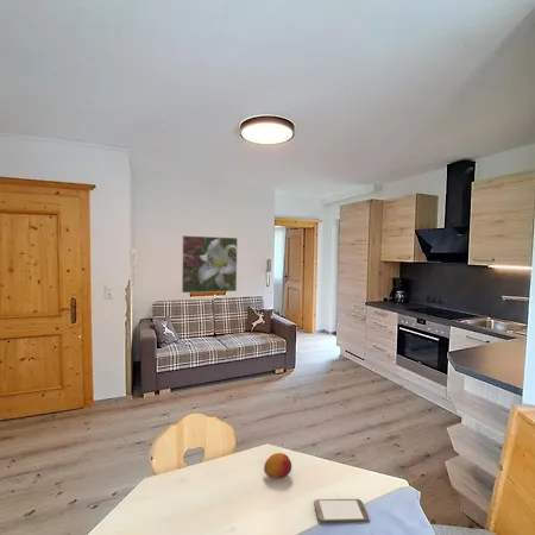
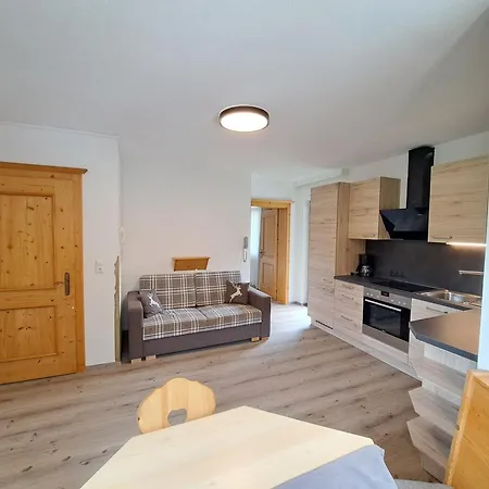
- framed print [181,234,239,294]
- fruit [263,452,292,479]
- smartphone [313,498,370,524]
